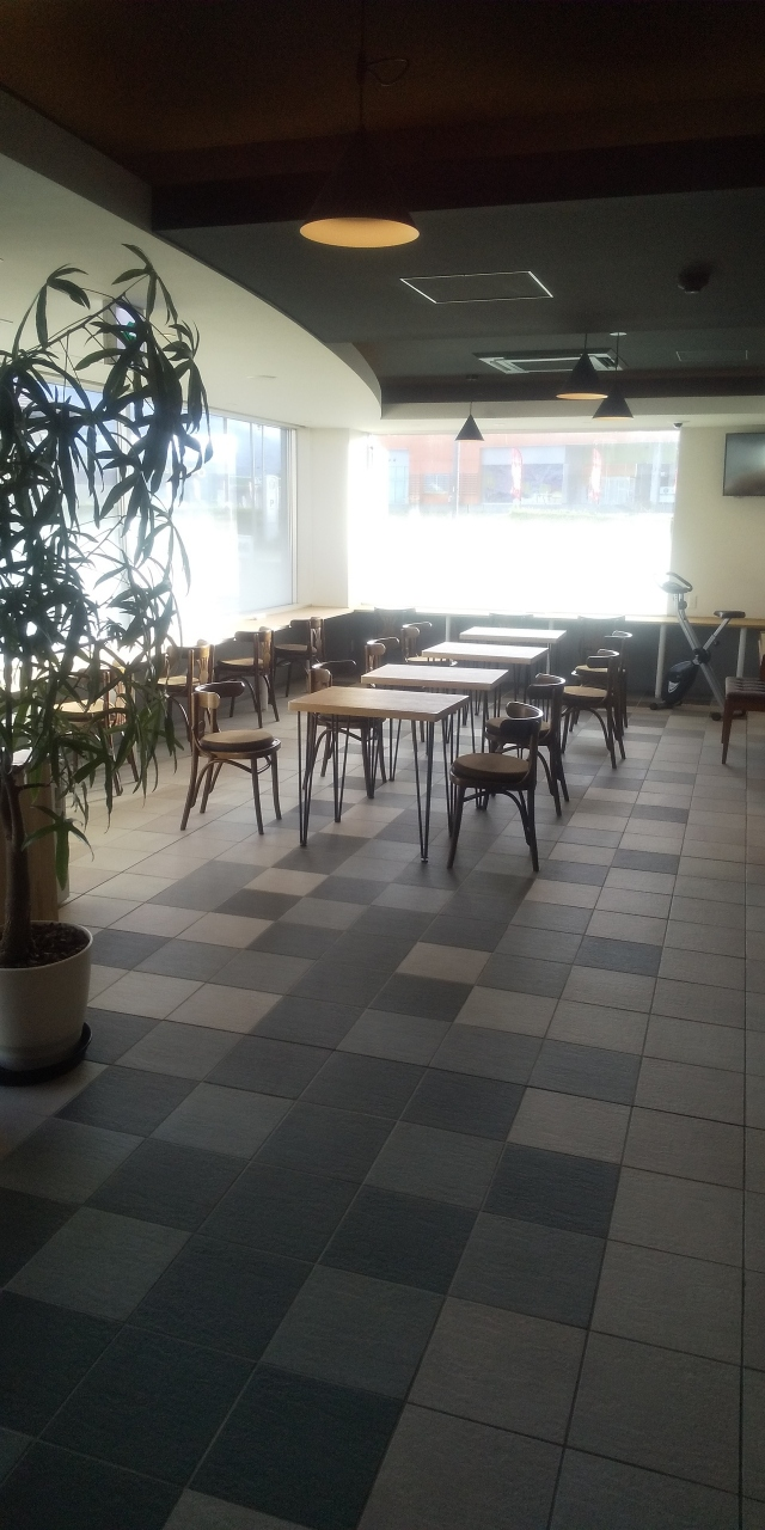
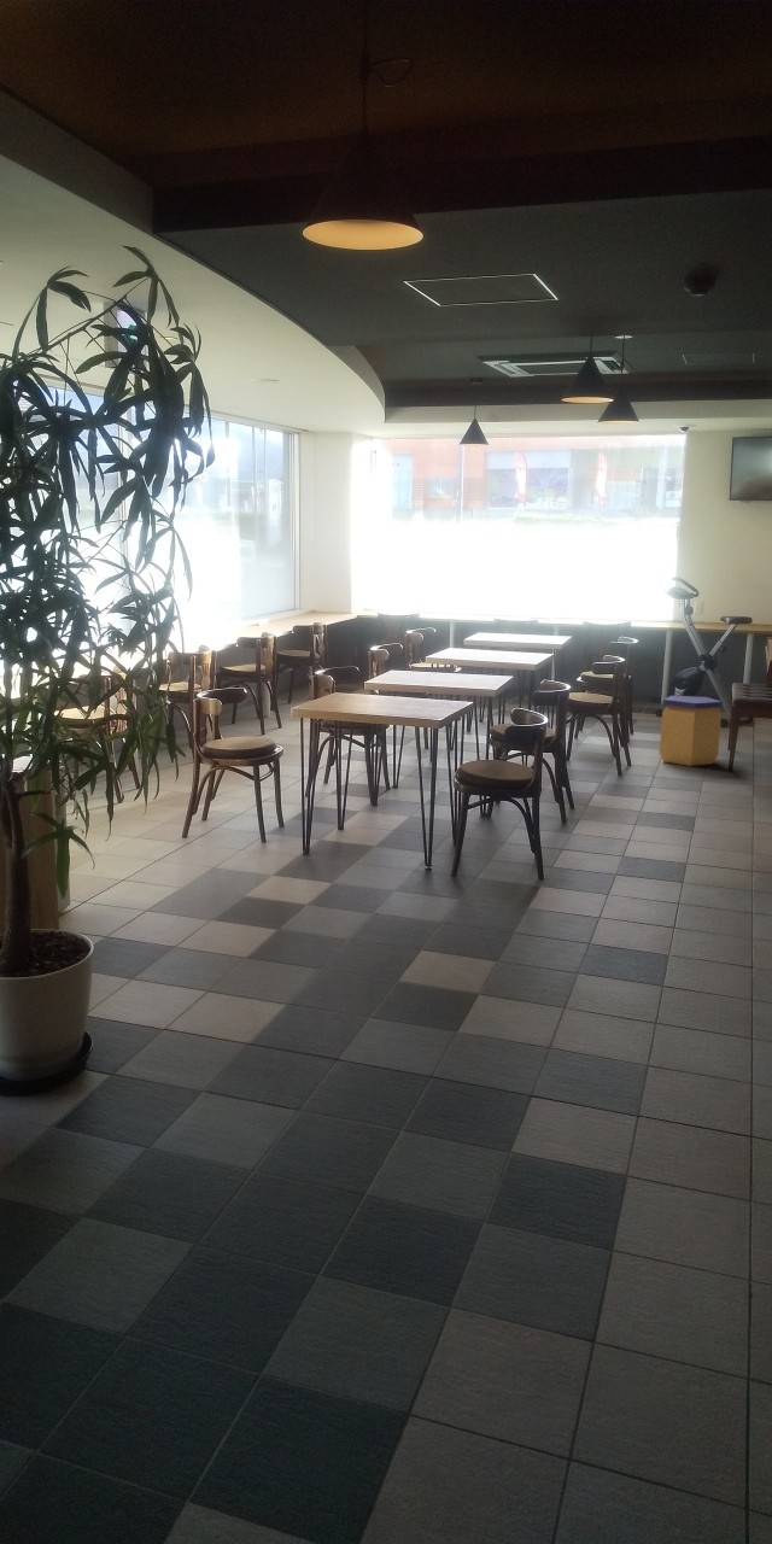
+ trash can [659,695,724,767]
